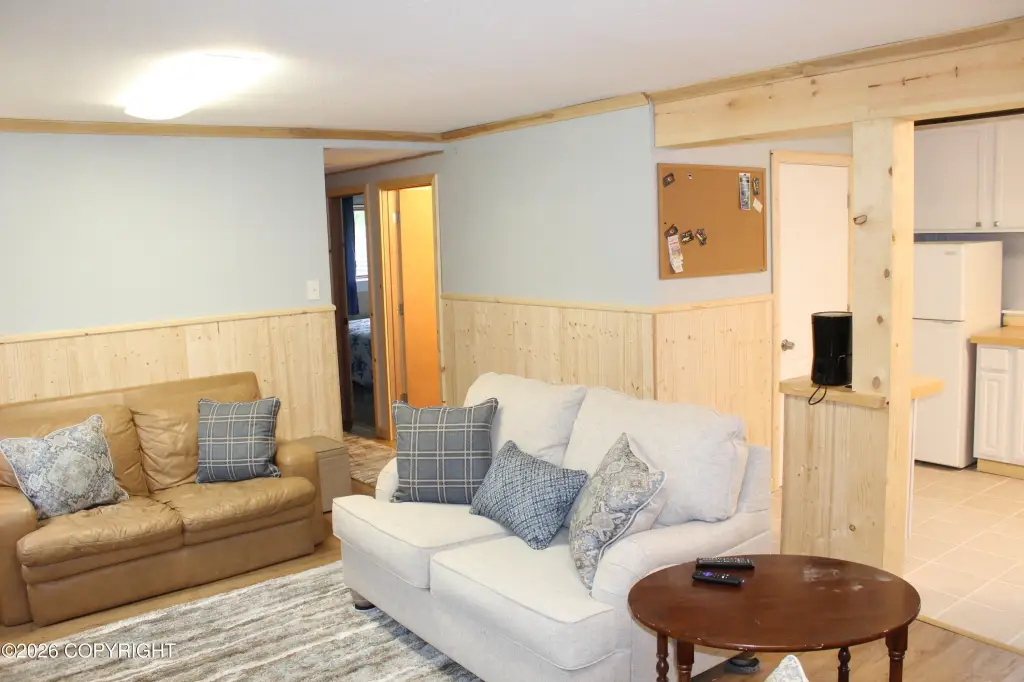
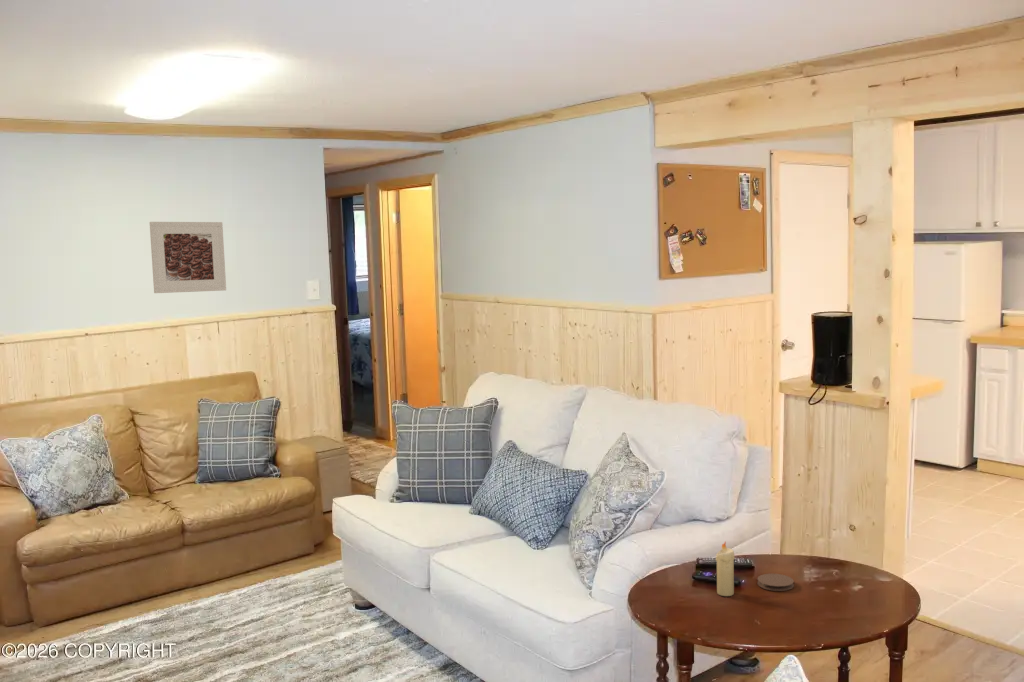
+ candle [715,540,736,597]
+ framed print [149,221,227,294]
+ coaster [756,573,795,592]
